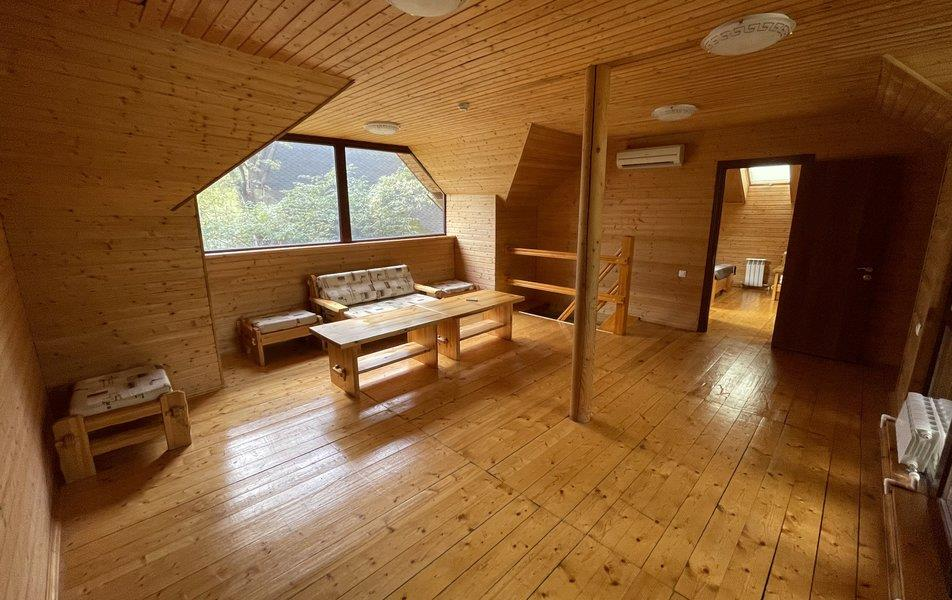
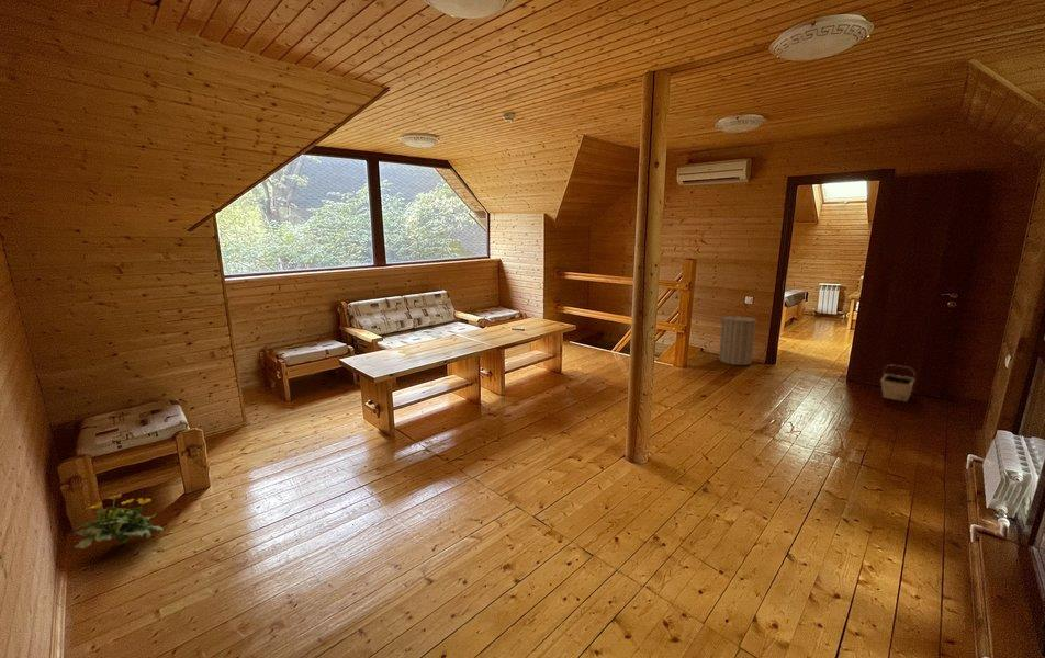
+ flowering plant [74,492,164,549]
+ laundry hamper [718,310,761,366]
+ basket [879,364,915,402]
